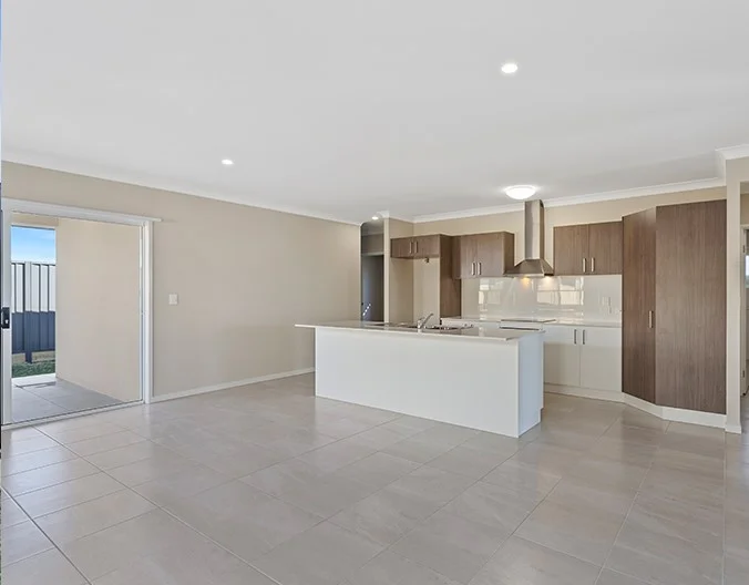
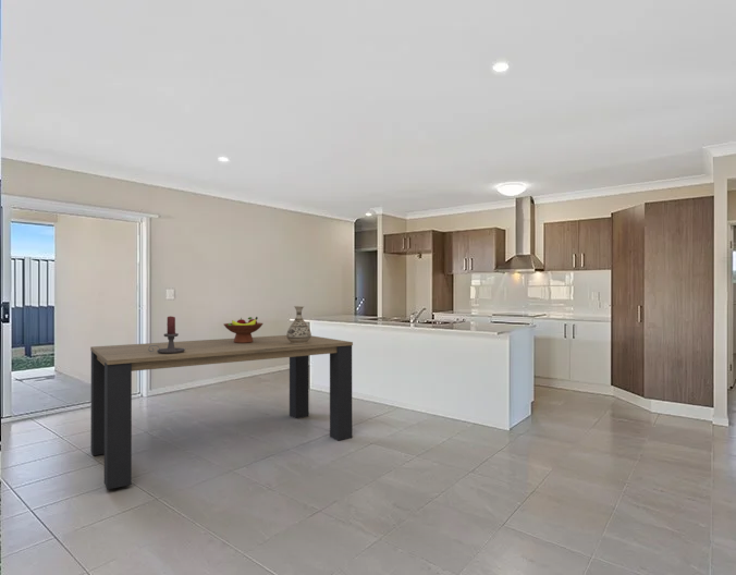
+ dining table [89,334,354,490]
+ vase [285,305,312,344]
+ fruit bowl [223,316,265,343]
+ candle holder [148,315,185,354]
